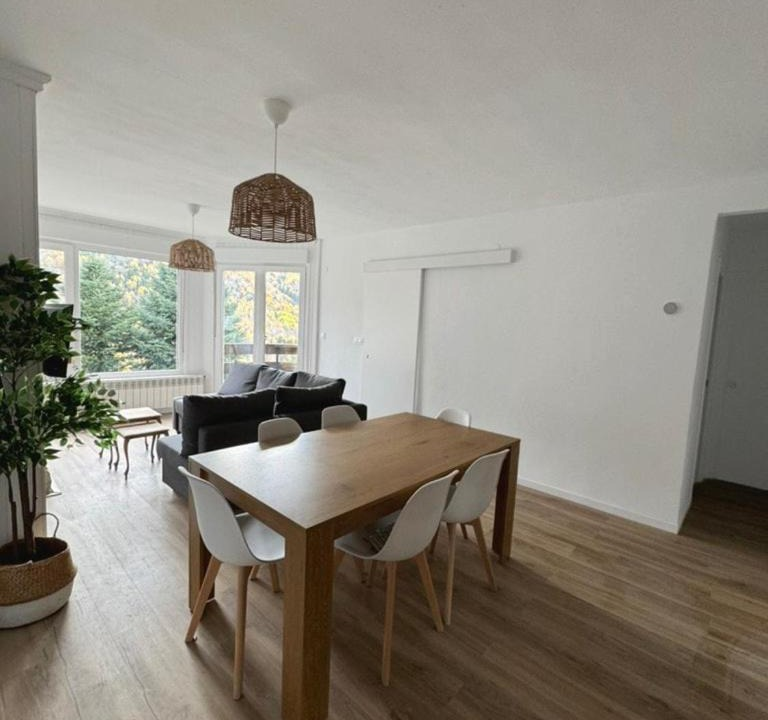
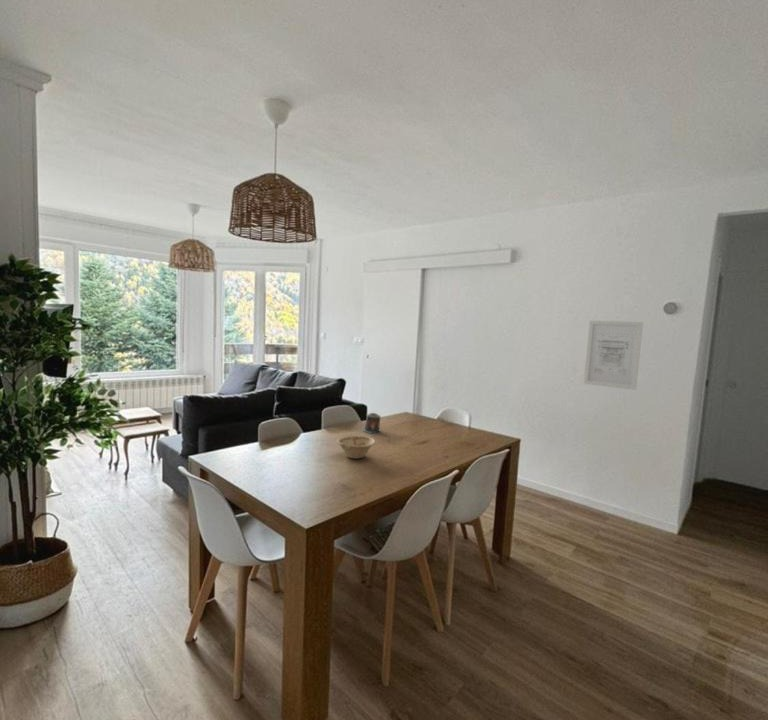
+ wall art [583,320,644,391]
+ candle [362,412,382,435]
+ dish [336,435,376,460]
